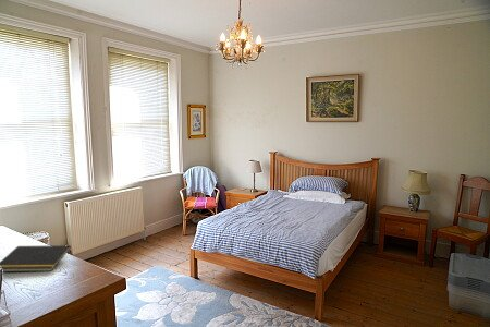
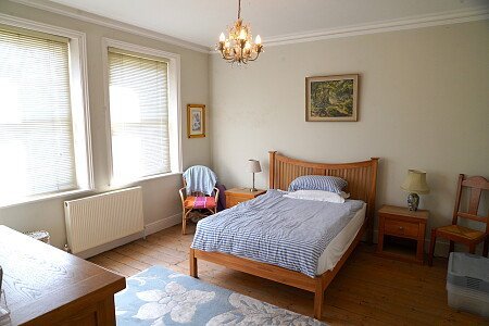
- notepad [0,244,72,272]
